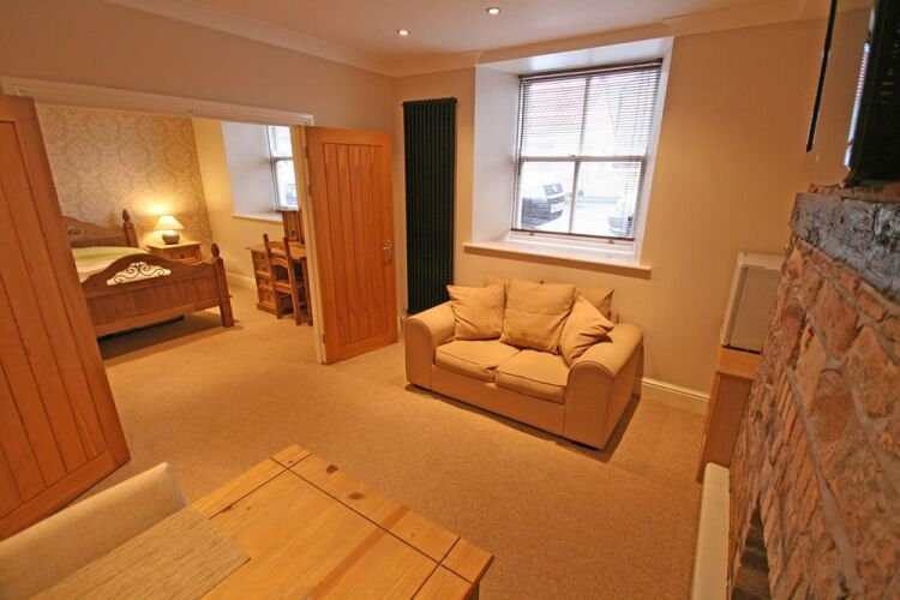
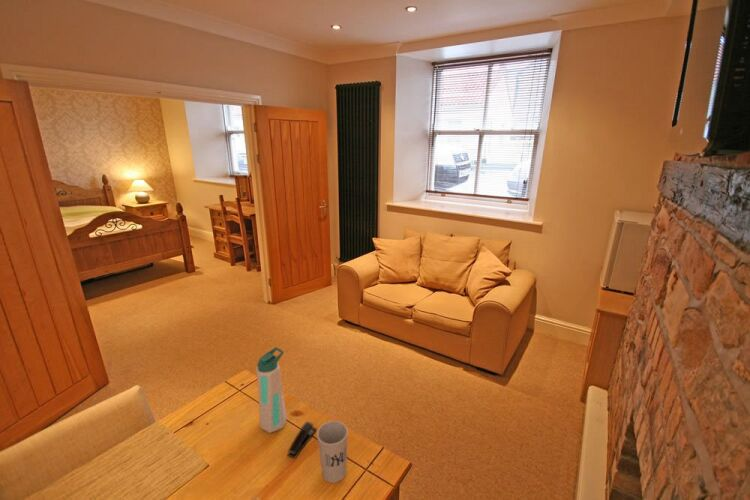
+ stapler [286,421,318,459]
+ cup [316,420,349,484]
+ water bottle [255,346,288,434]
